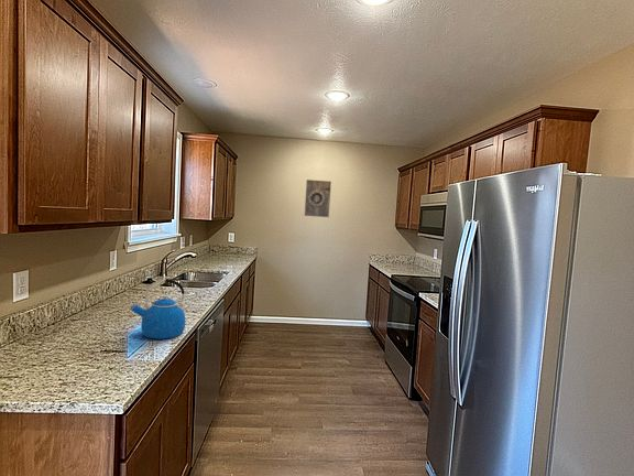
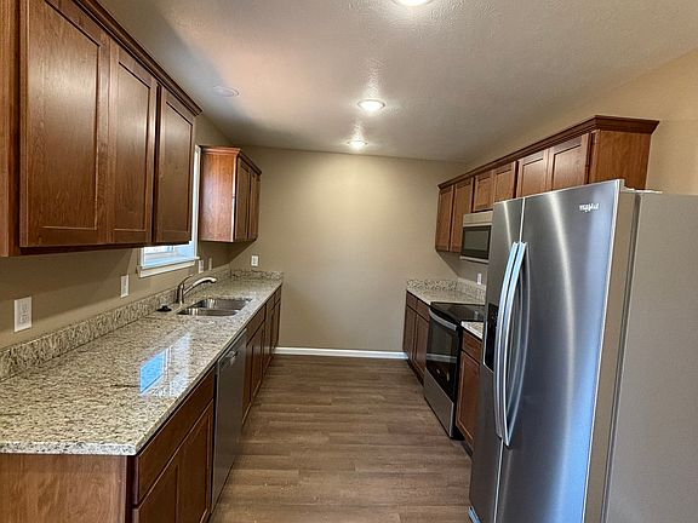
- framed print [304,178,332,218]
- kettle [130,278,186,340]
